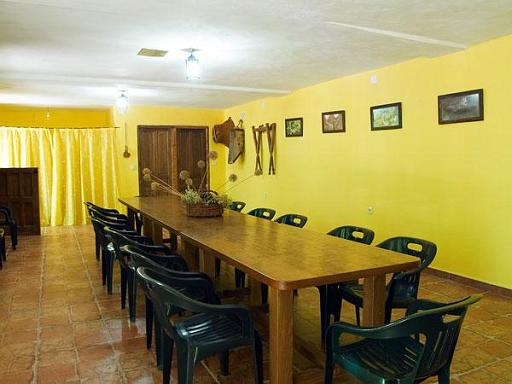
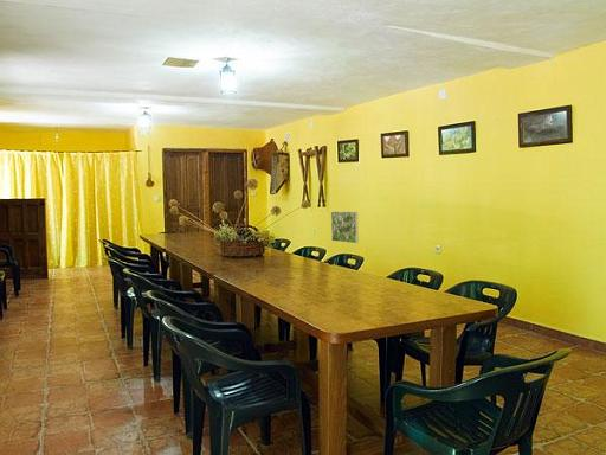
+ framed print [330,210,360,244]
